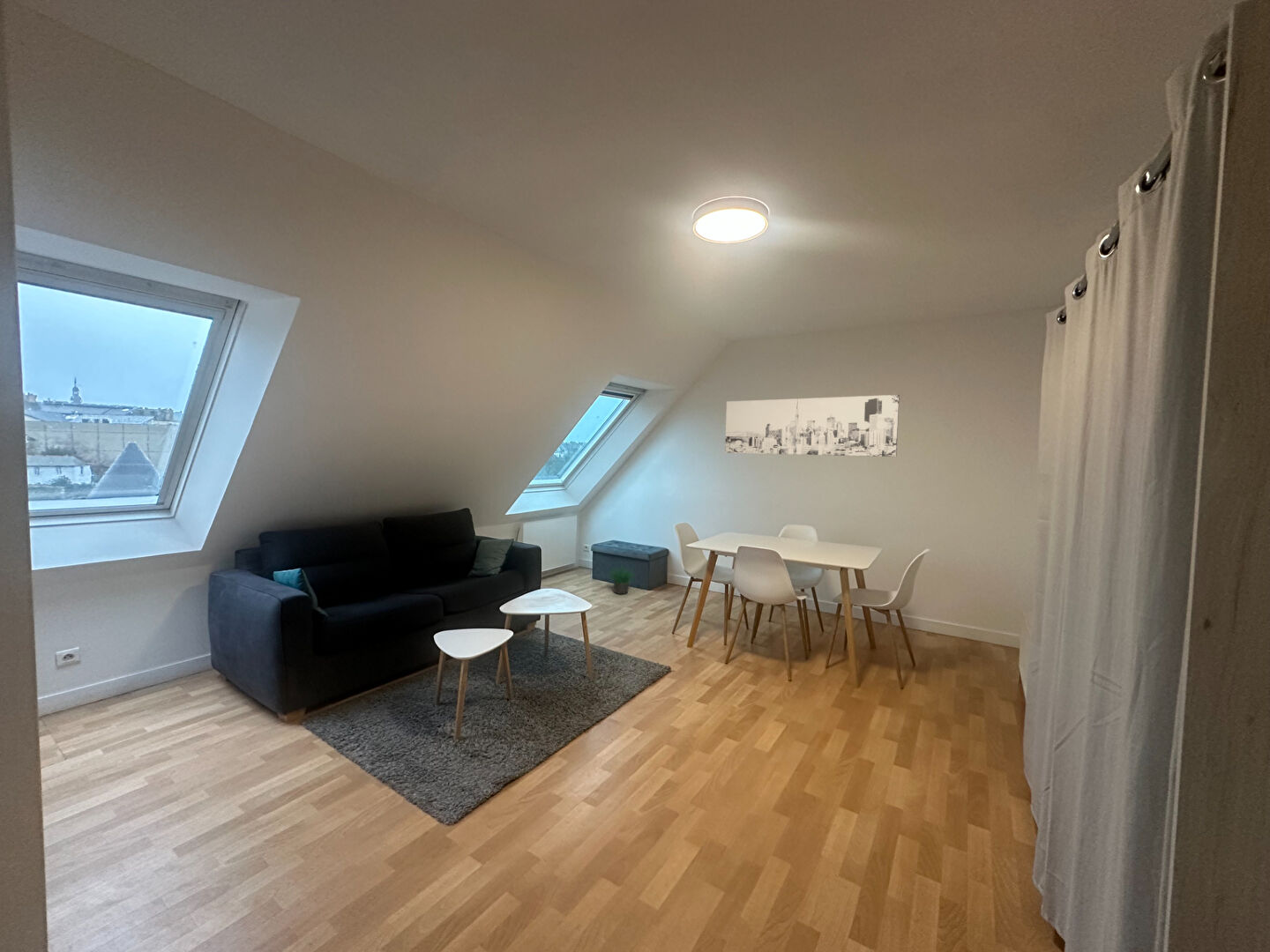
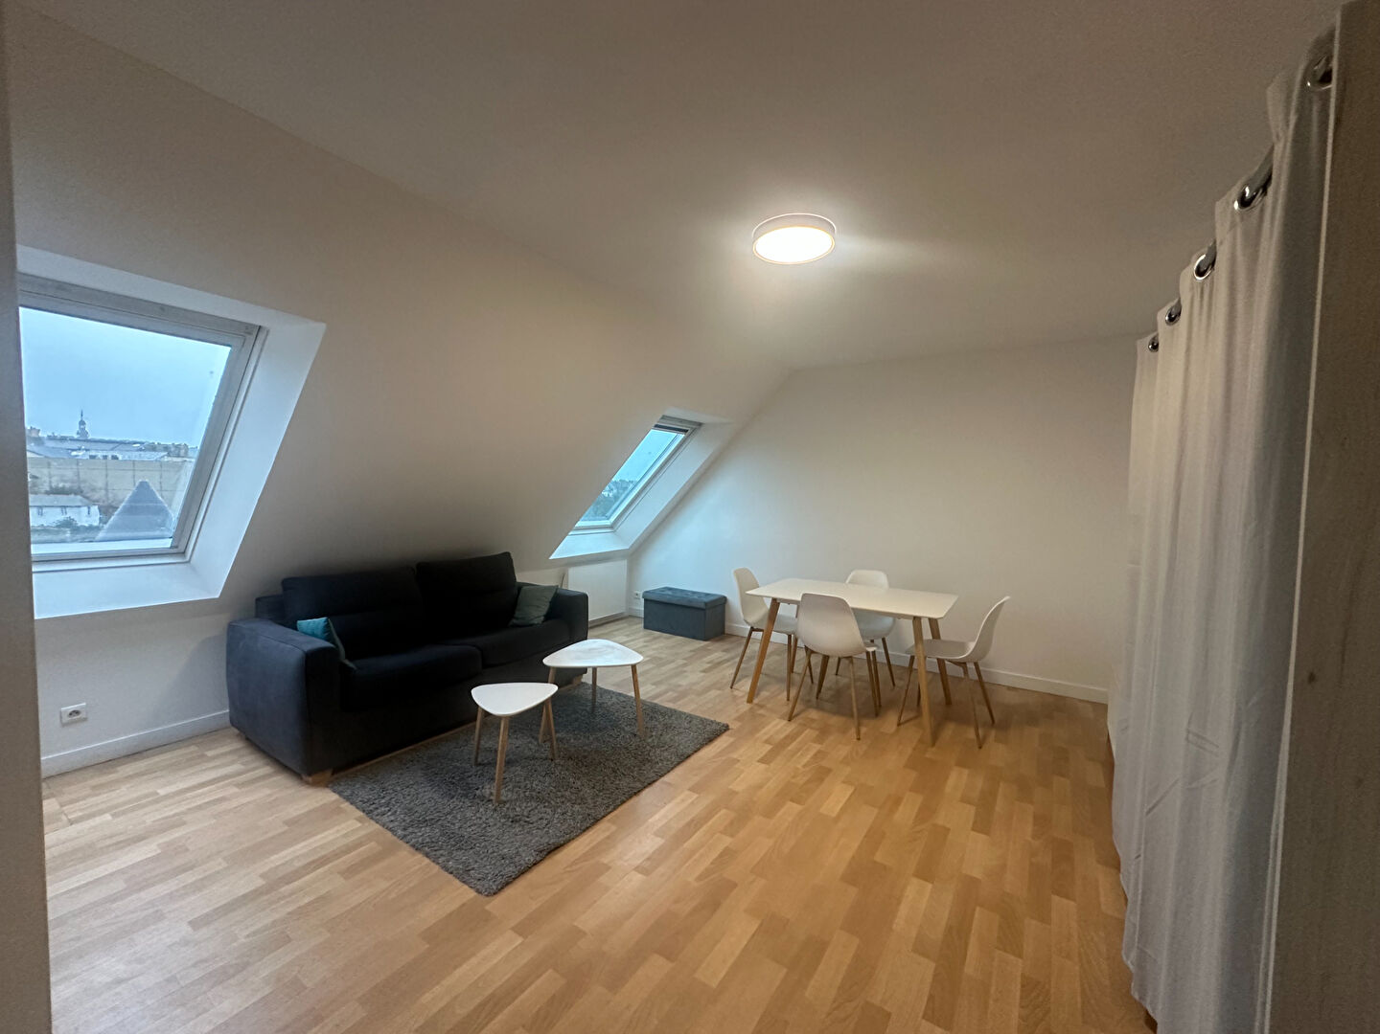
- wall art [724,394,900,457]
- potted plant [605,563,638,595]
